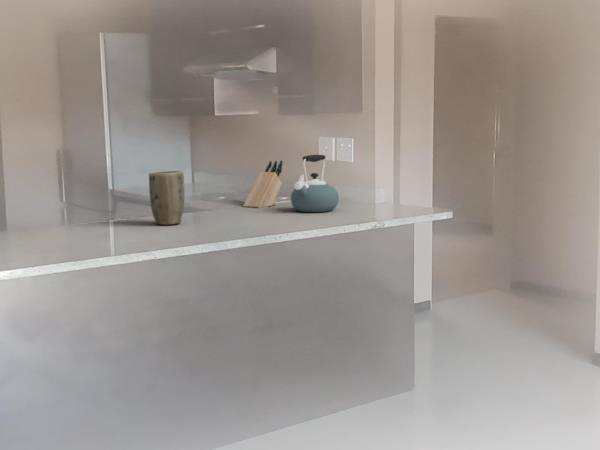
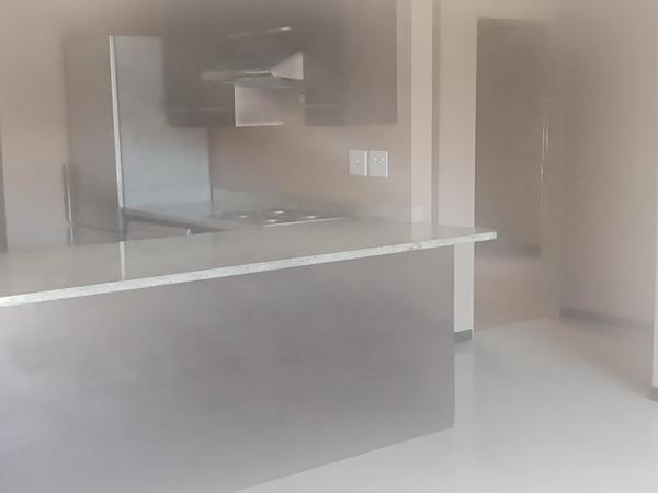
- knife block [242,159,283,209]
- plant pot [148,170,185,226]
- kettle [290,154,340,213]
